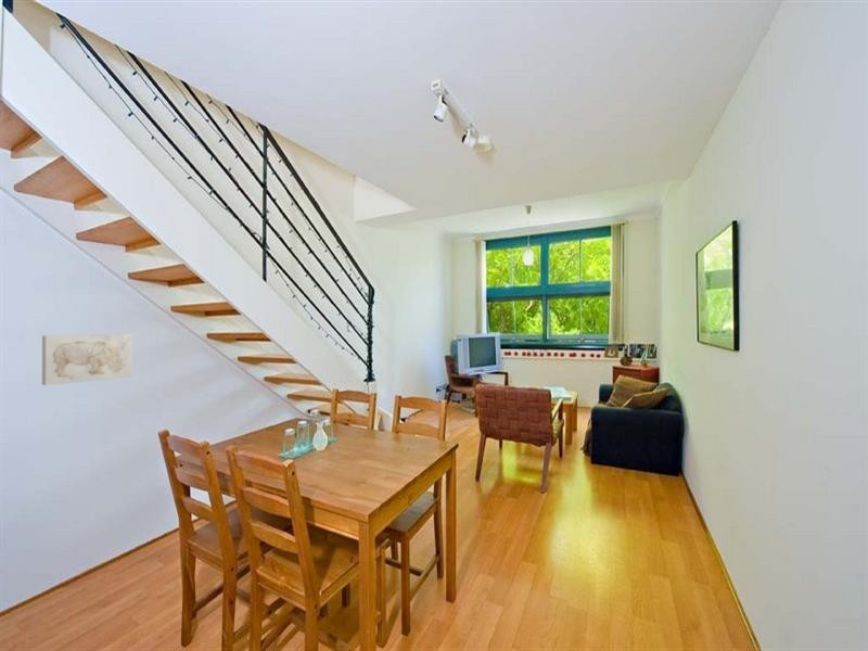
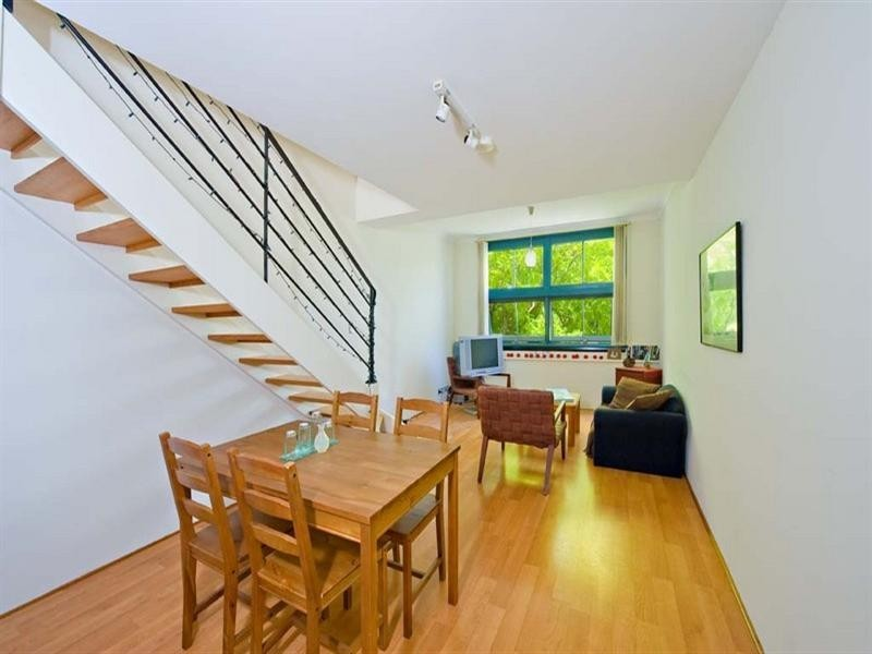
- wall art [41,333,133,386]
